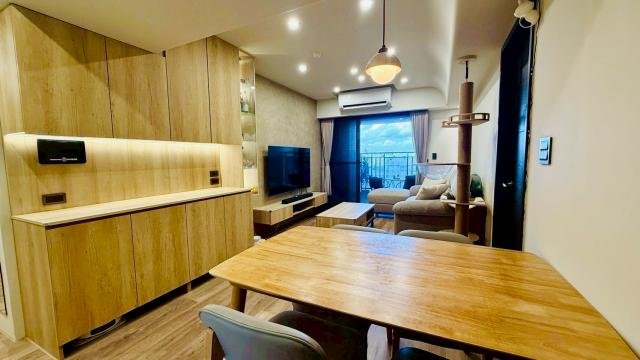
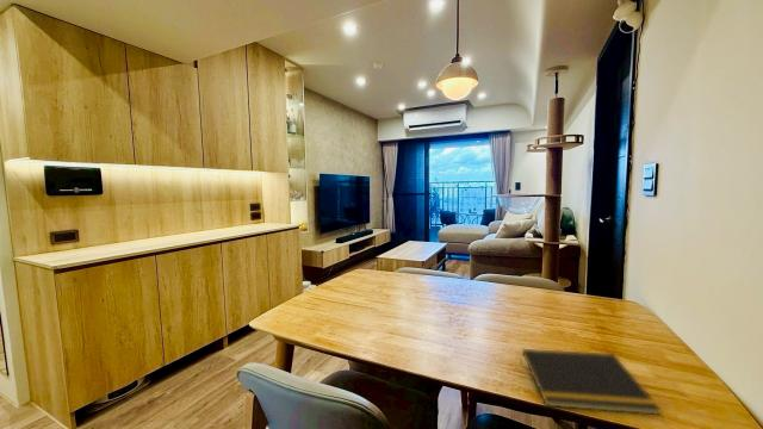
+ notepad [519,348,663,416]
